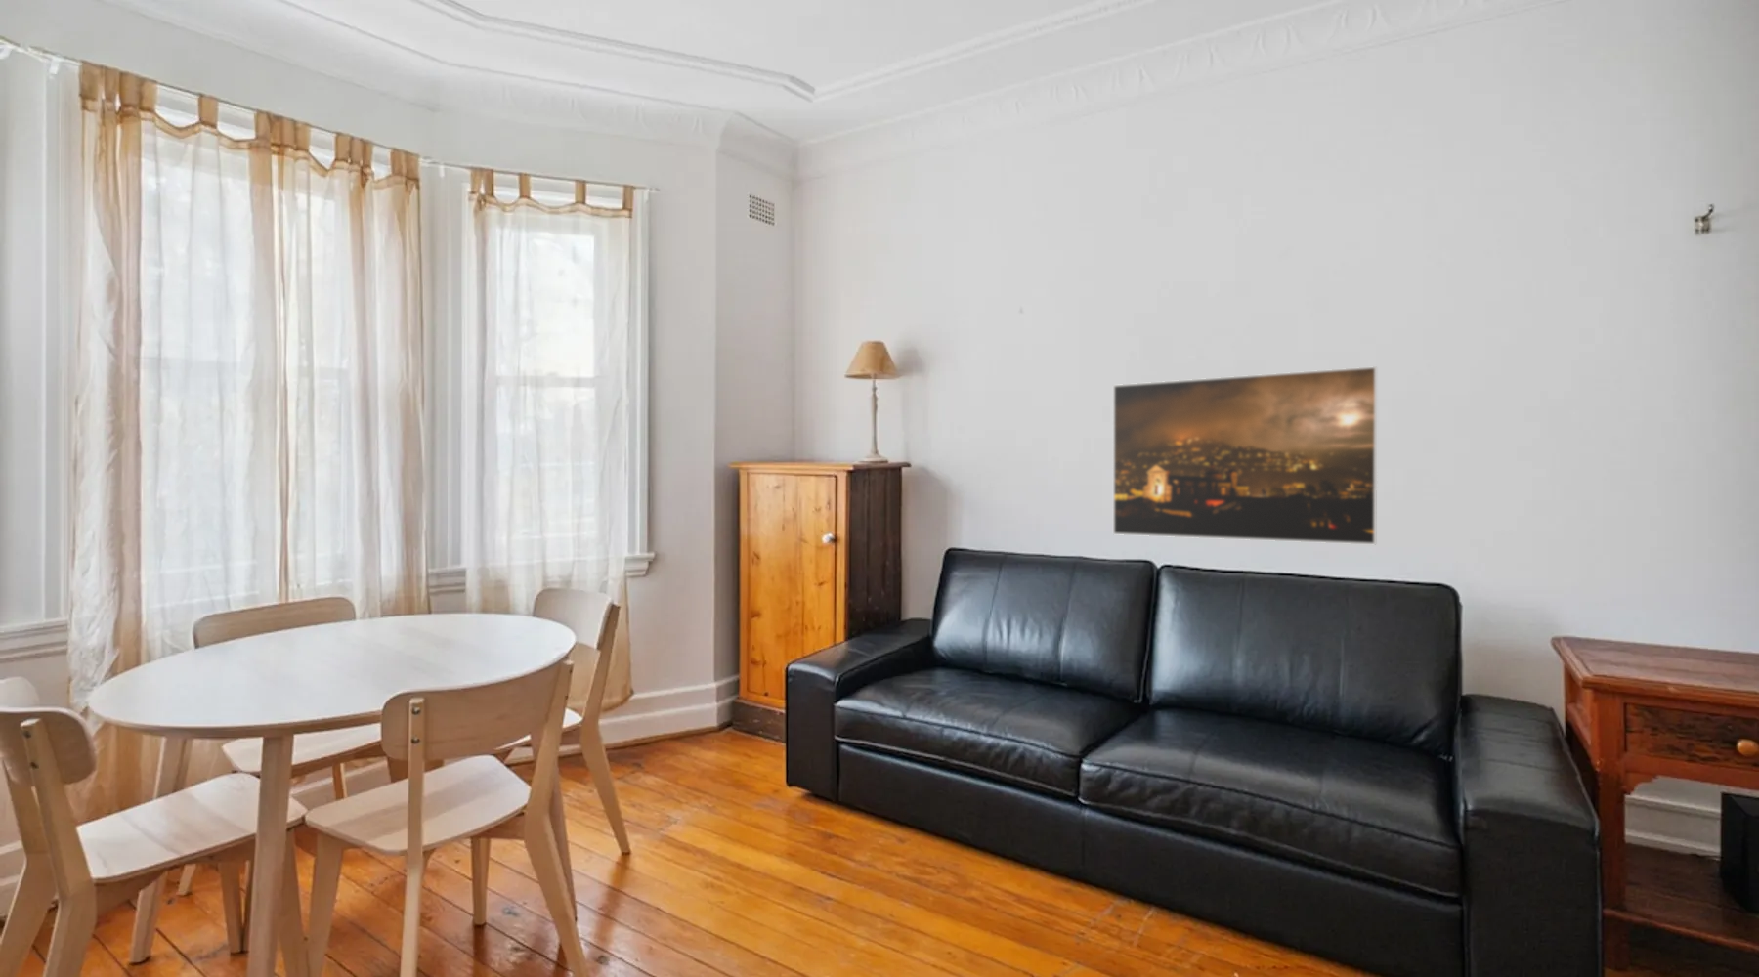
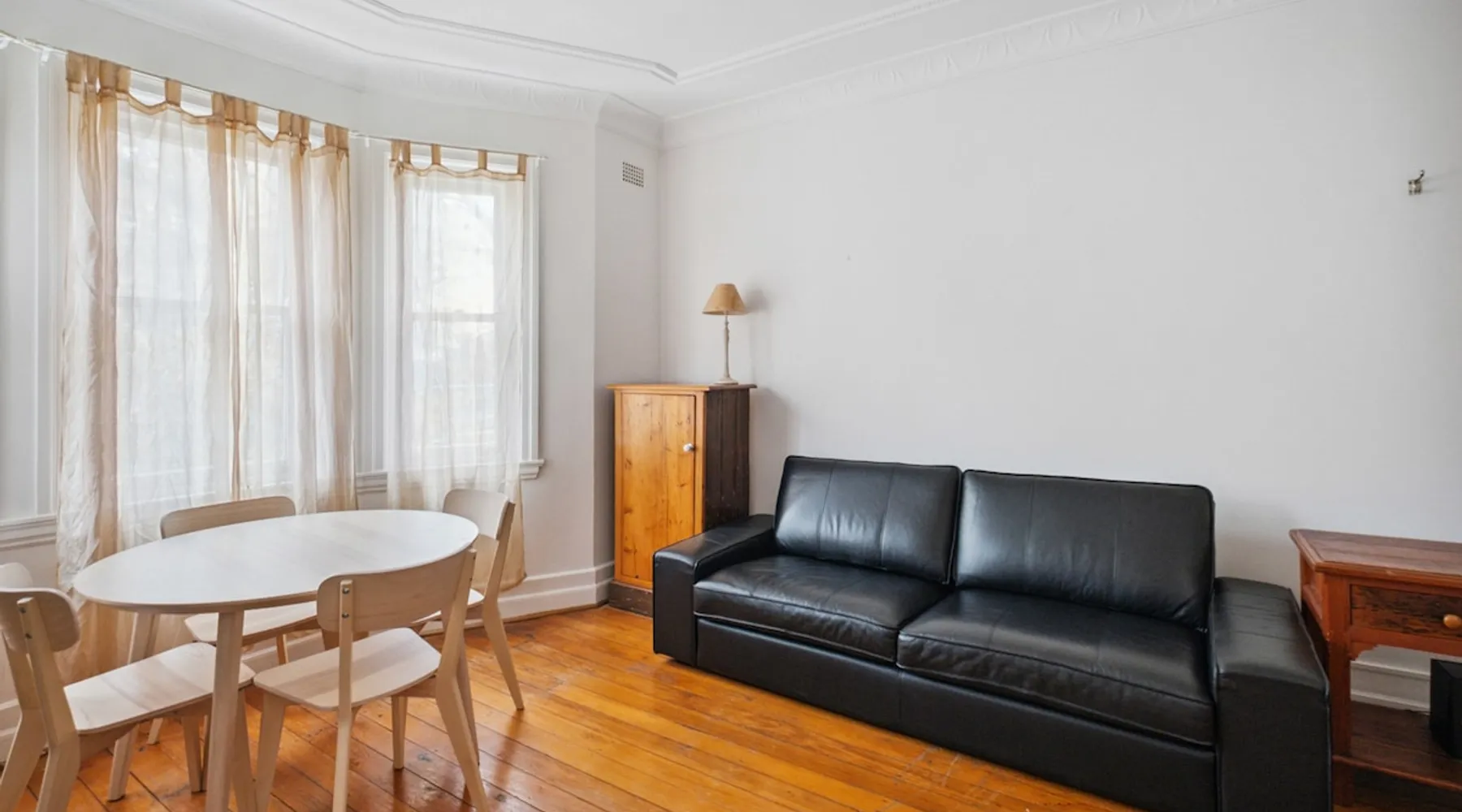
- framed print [1112,366,1378,545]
